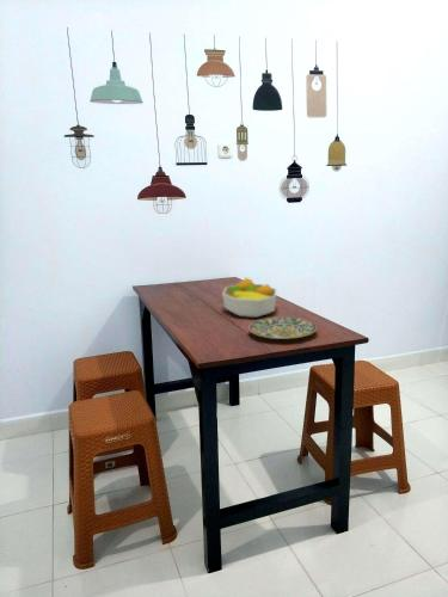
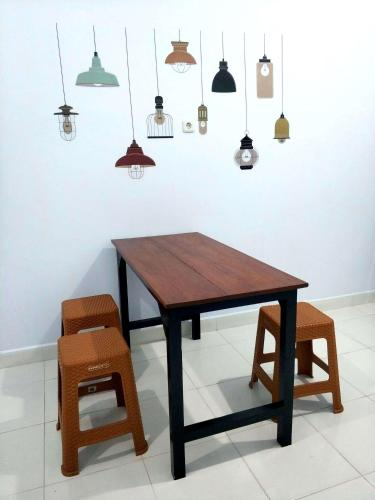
- fruit bowl [221,277,278,319]
- plate [247,315,319,340]
